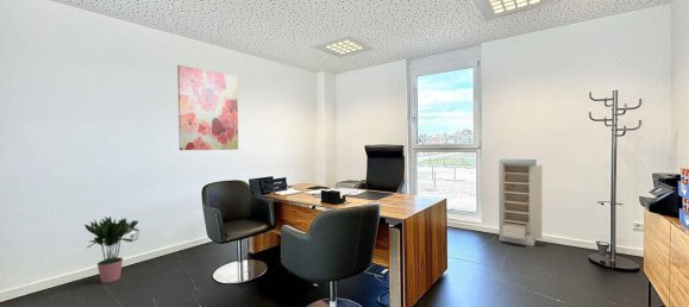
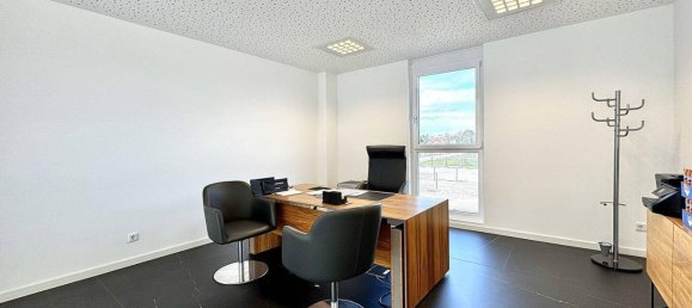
- potted plant [83,215,140,284]
- wall art [176,64,239,151]
- storage cabinet [497,158,543,248]
